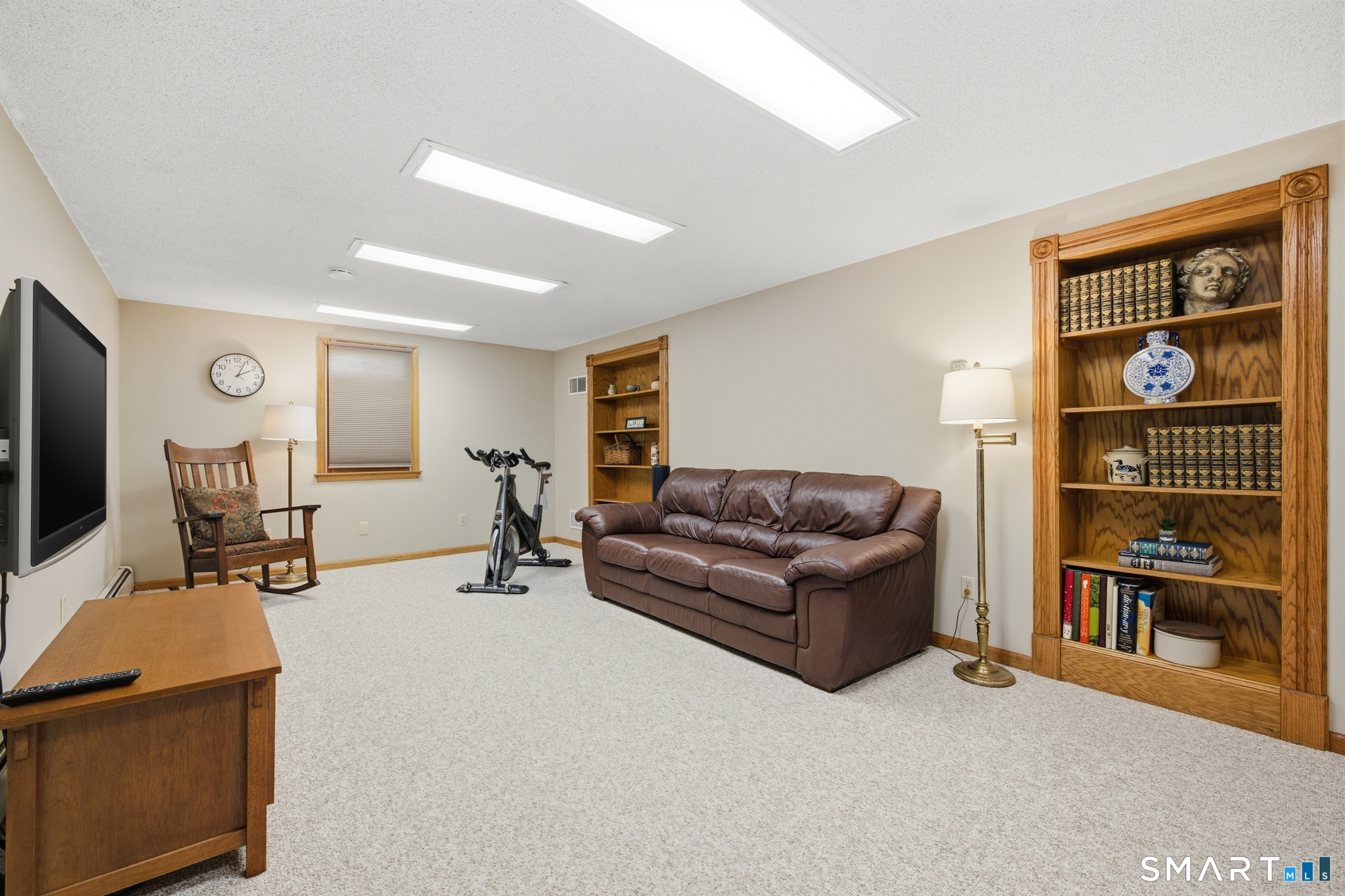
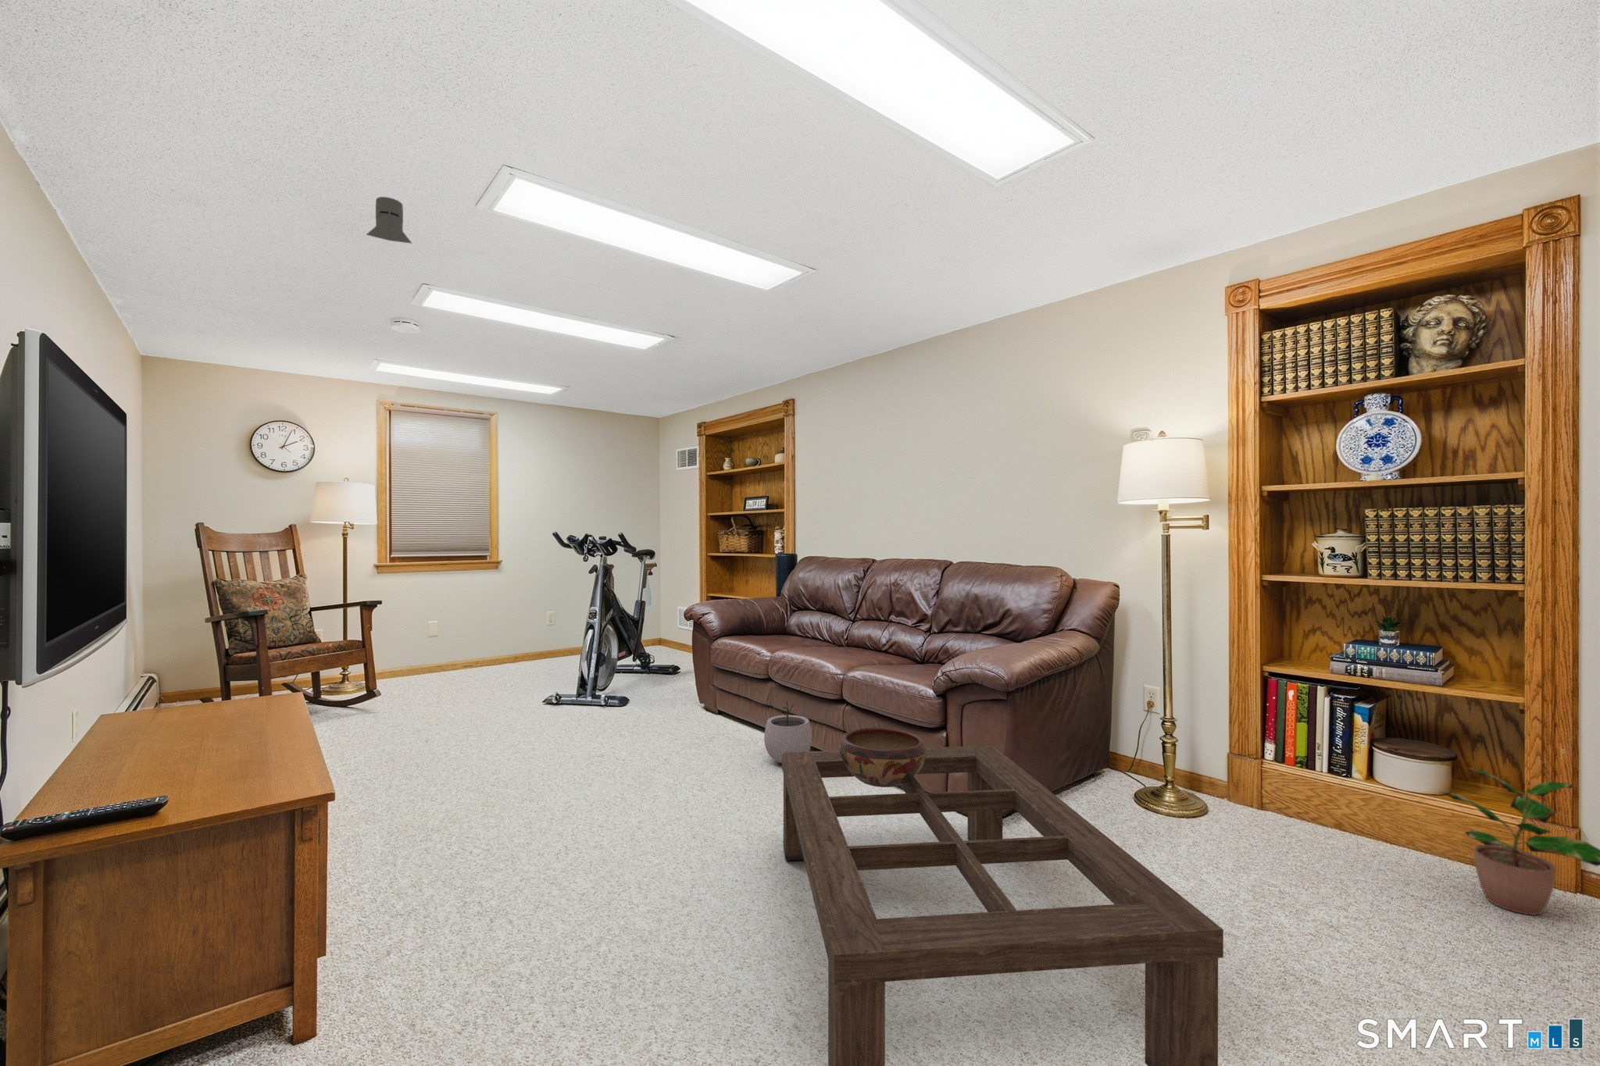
+ potted plant [1438,767,1600,916]
+ coffee table [782,745,1224,1066]
+ knight helmet [365,196,413,244]
+ decorative bowl [839,727,927,788]
+ plant pot [764,701,812,764]
